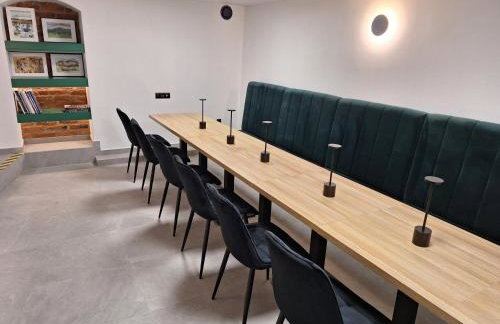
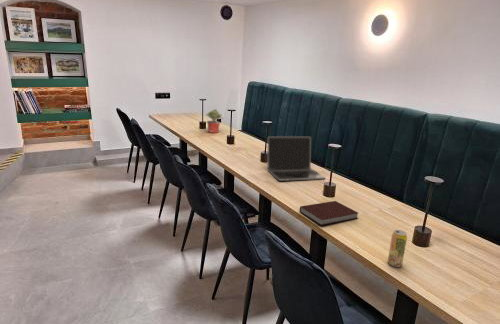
+ notebook [299,200,359,226]
+ beverage can [387,229,408,268]
+ potted plant [205,108,225,134]
+ laptop [266,136,326,182]
